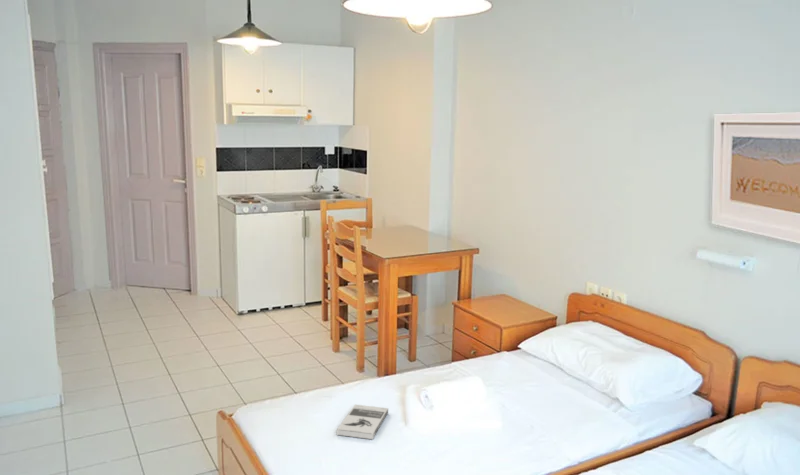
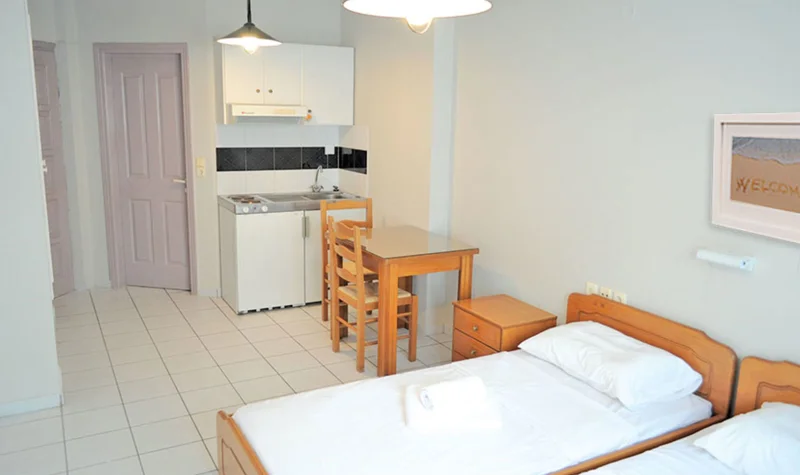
- book [336,404,389,440]
